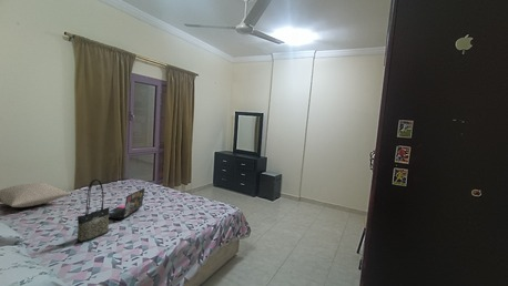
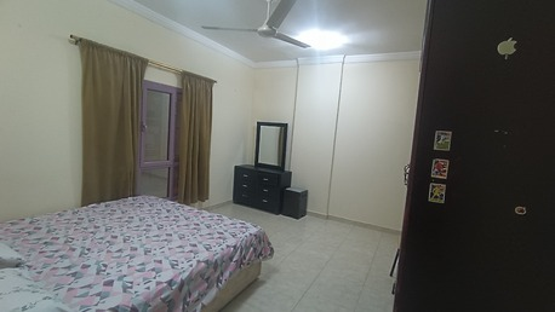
- laptop [109,187,146,221]
- tote bag [75,178,110,244]
- pillow [0,182,72,208]
